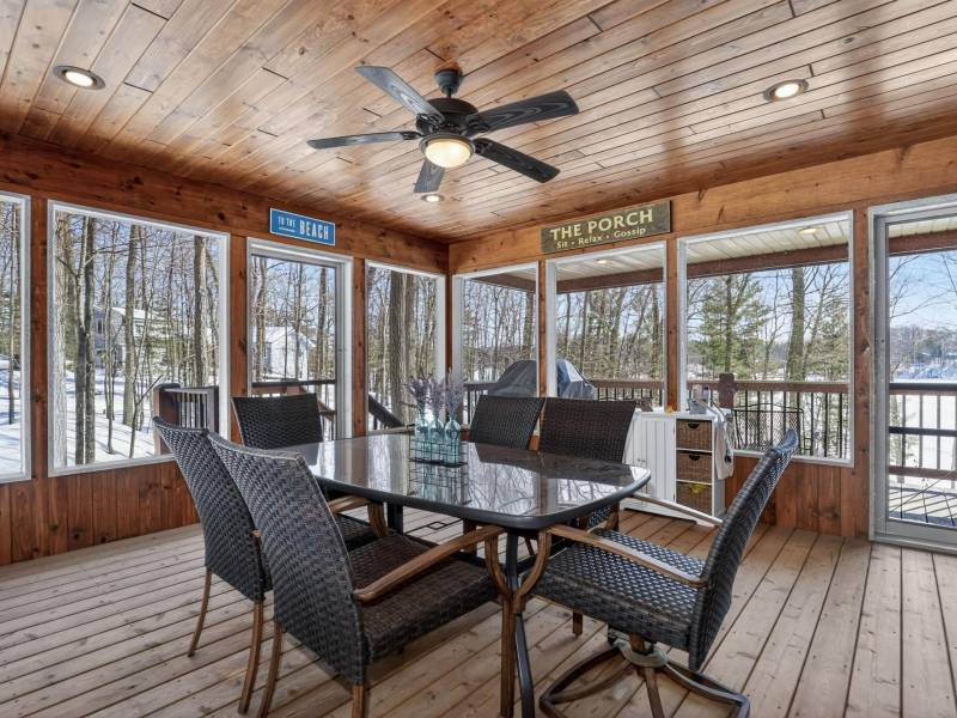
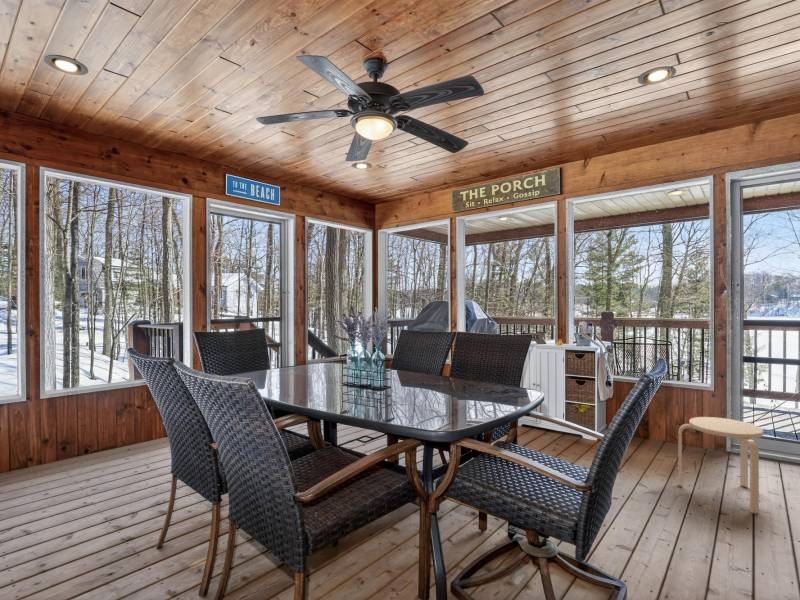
+ stool [677,416,764,514]
